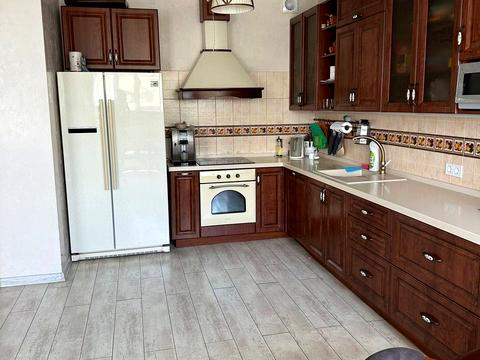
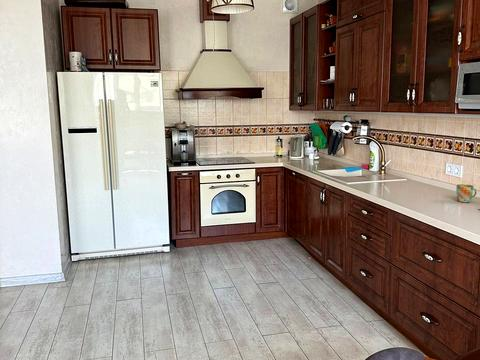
+ mug [455,183,478,203]
